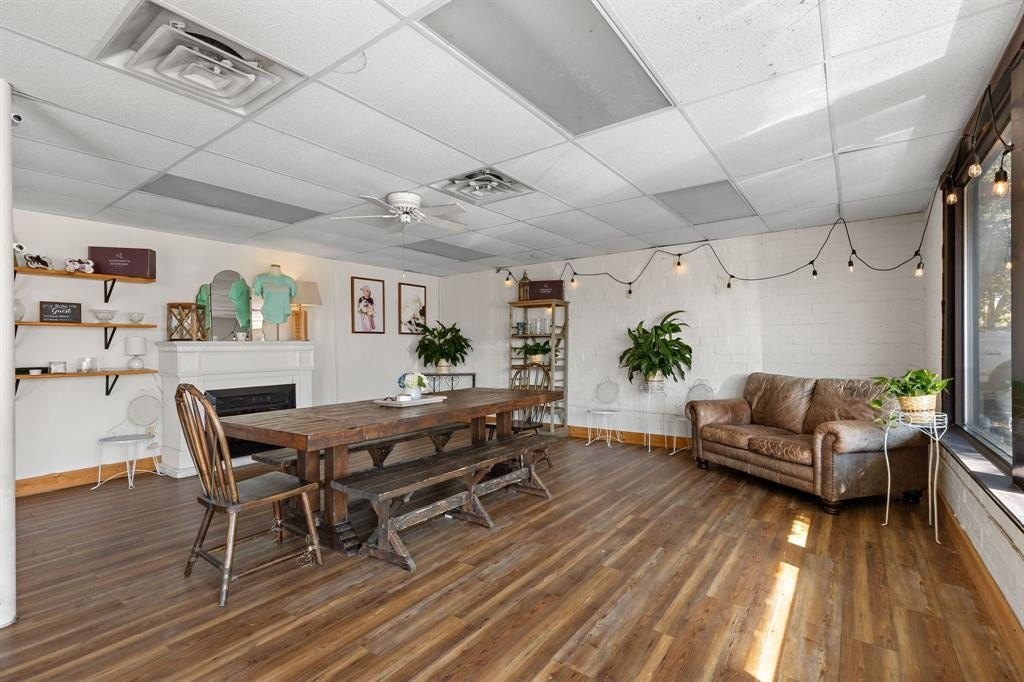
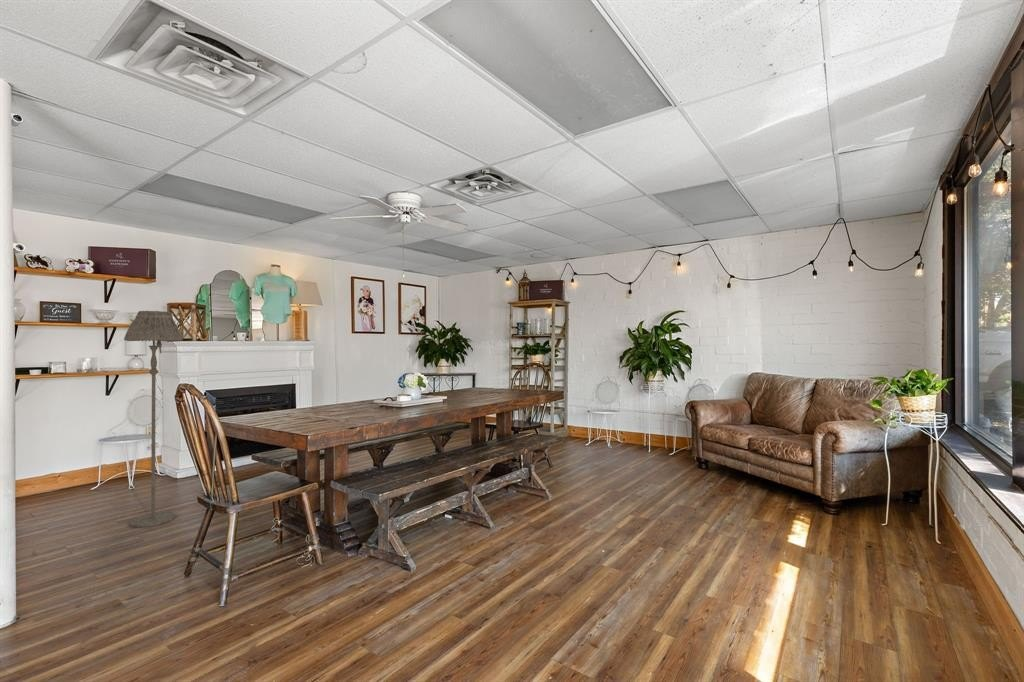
+ floor lamp [123,310,184,528]
